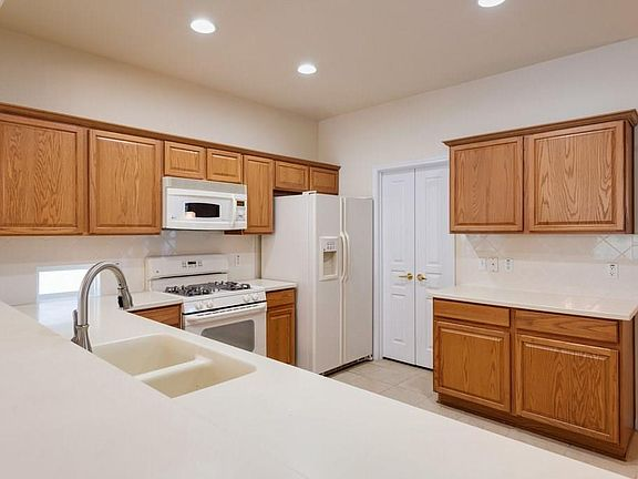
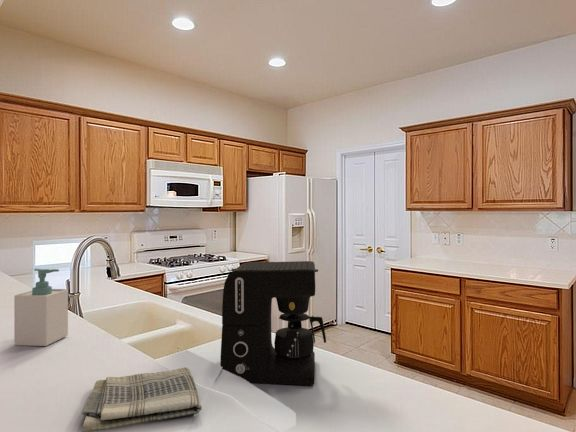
+ coffee maker [220,260,327,386]
+ soap bottle [13,268,69,347]
+ dish towel [81,366,203,432]
